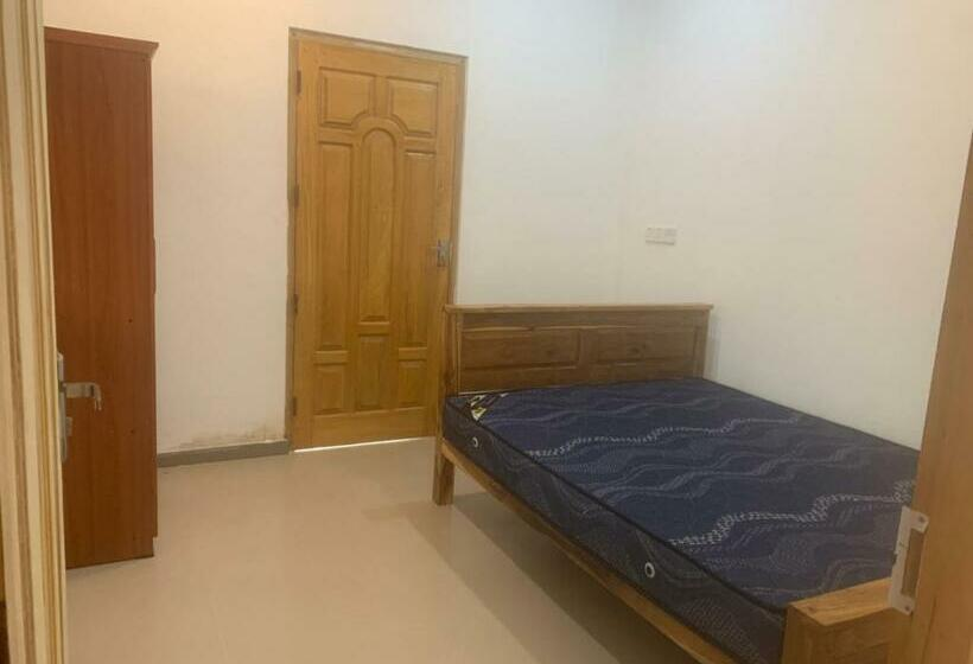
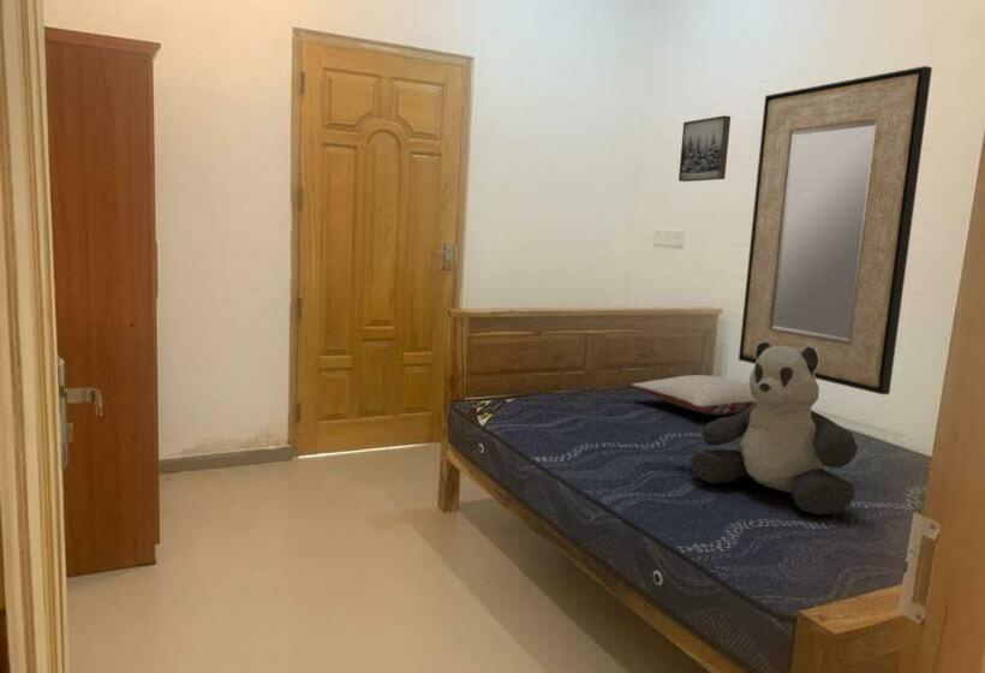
+ home mirror [738,65,933,395]
+ teddy bear [688,341,859,516]
+ wall art [677,114,732,183]
+ pillow [631,374,758,416]
